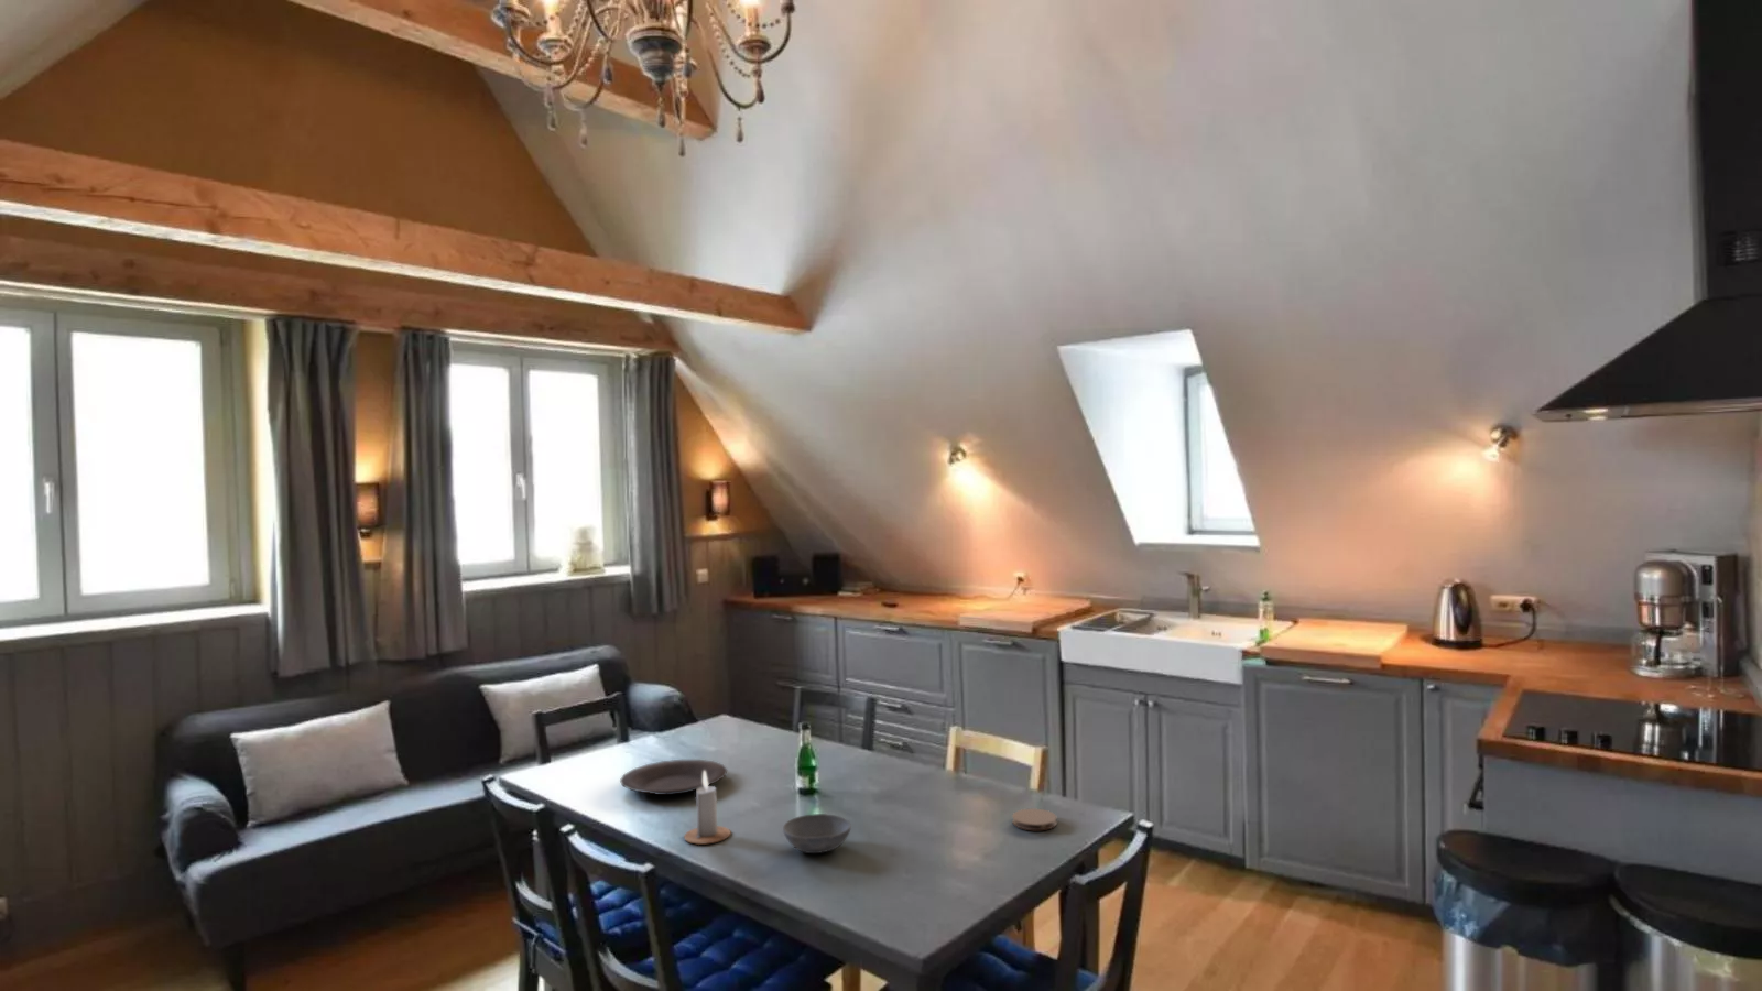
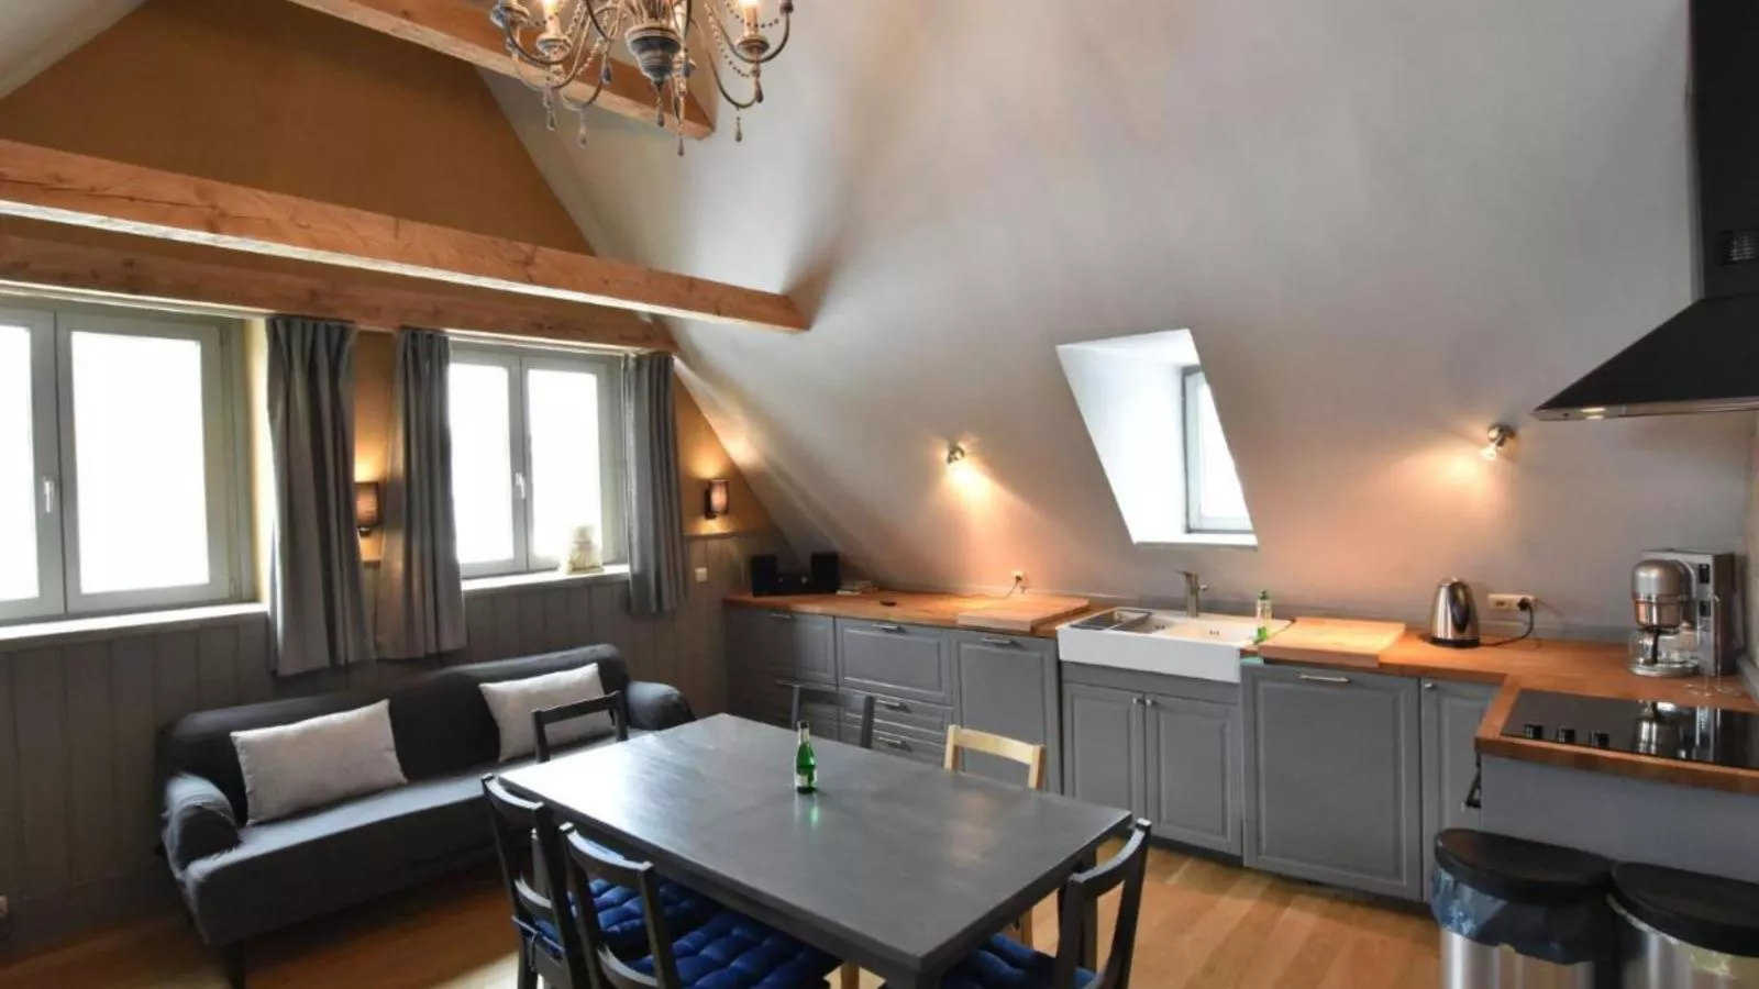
- candle [683,771,732,846]
- coaster [1010,807,1059,831]
- bowl [782,813,852,854]
- plate [618,759,729,796]
